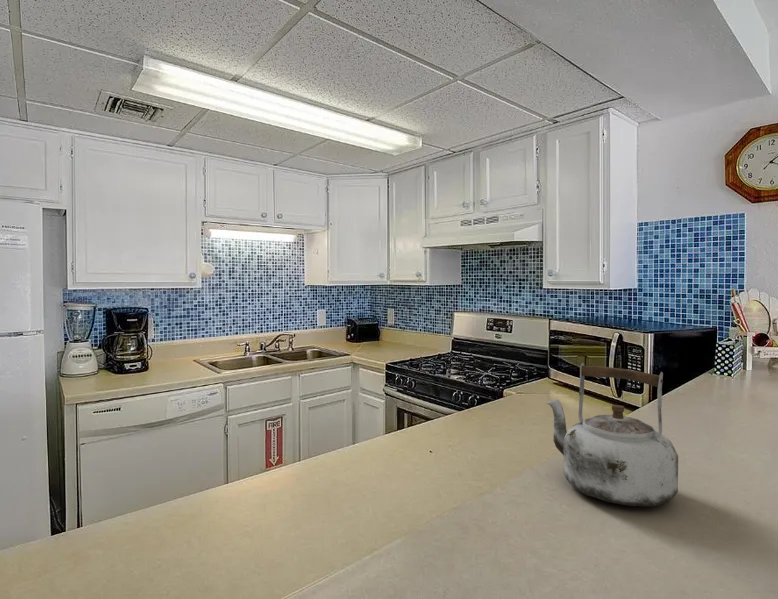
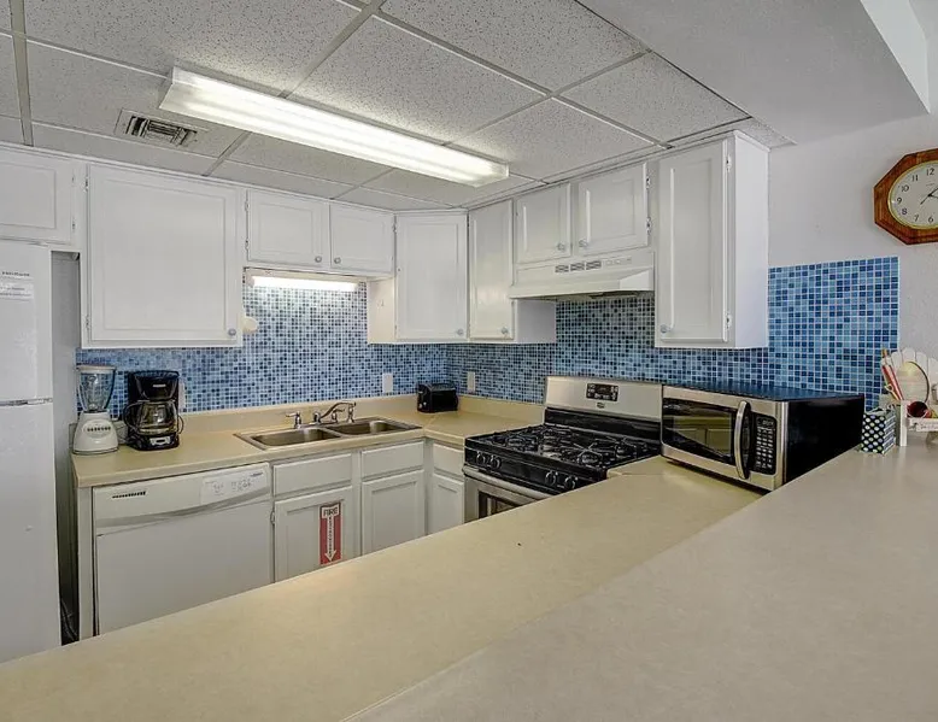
- kettle [545,362,679,507]
